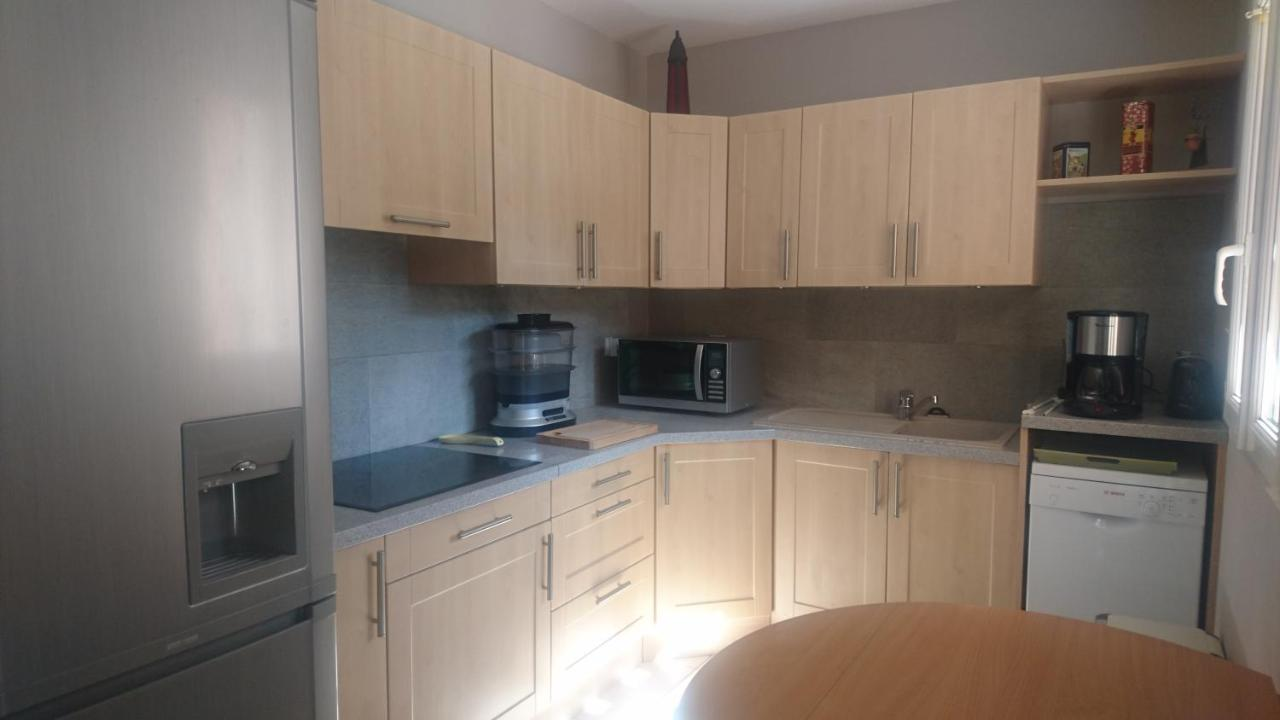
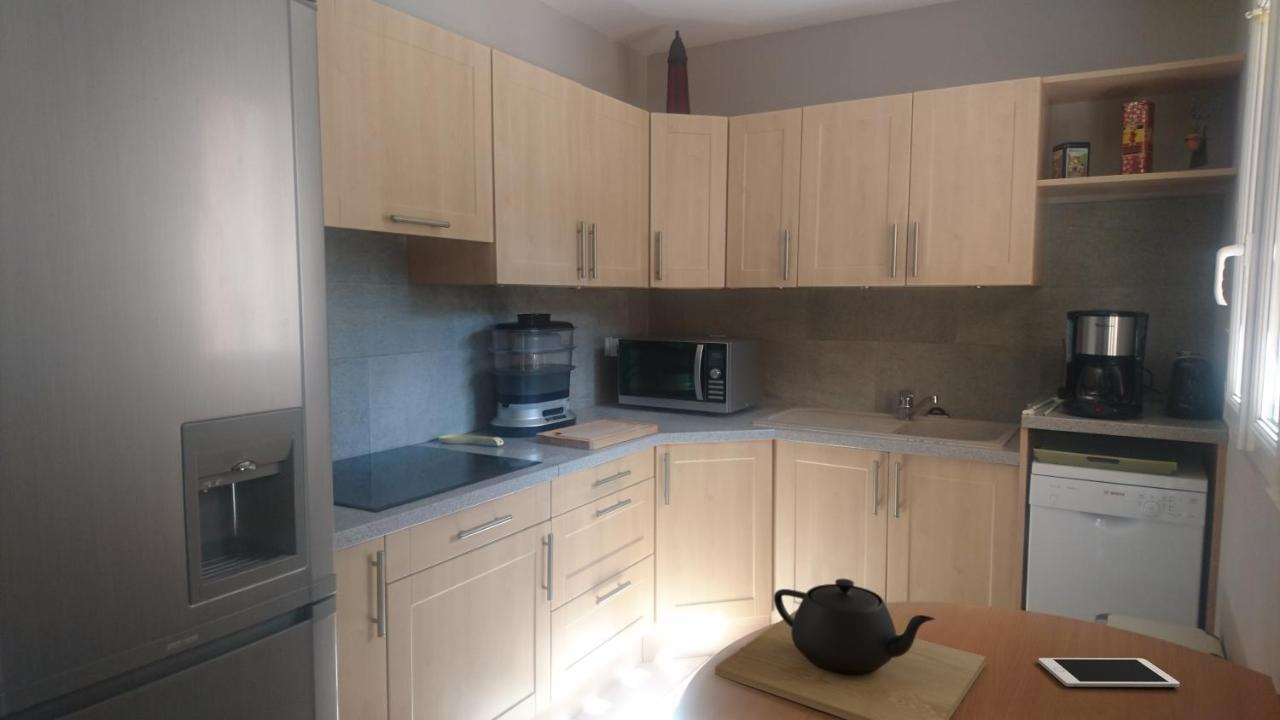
+ teapot [714,577,987,720]
+ cell phone [1037,657,1181,688]
